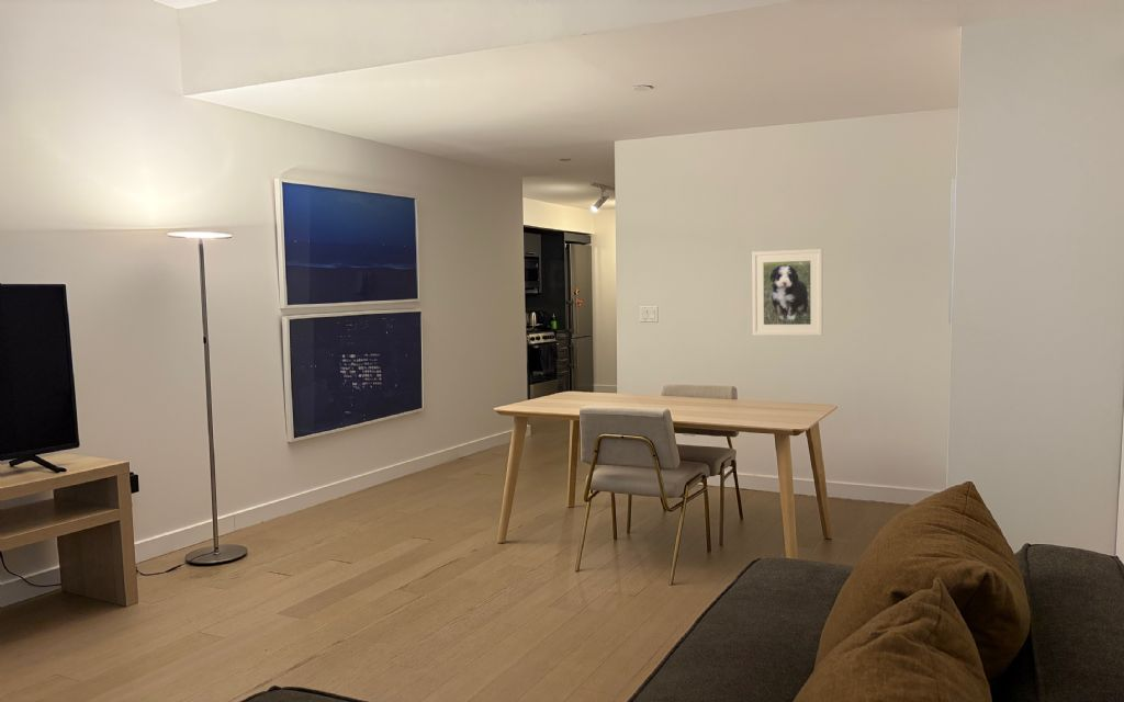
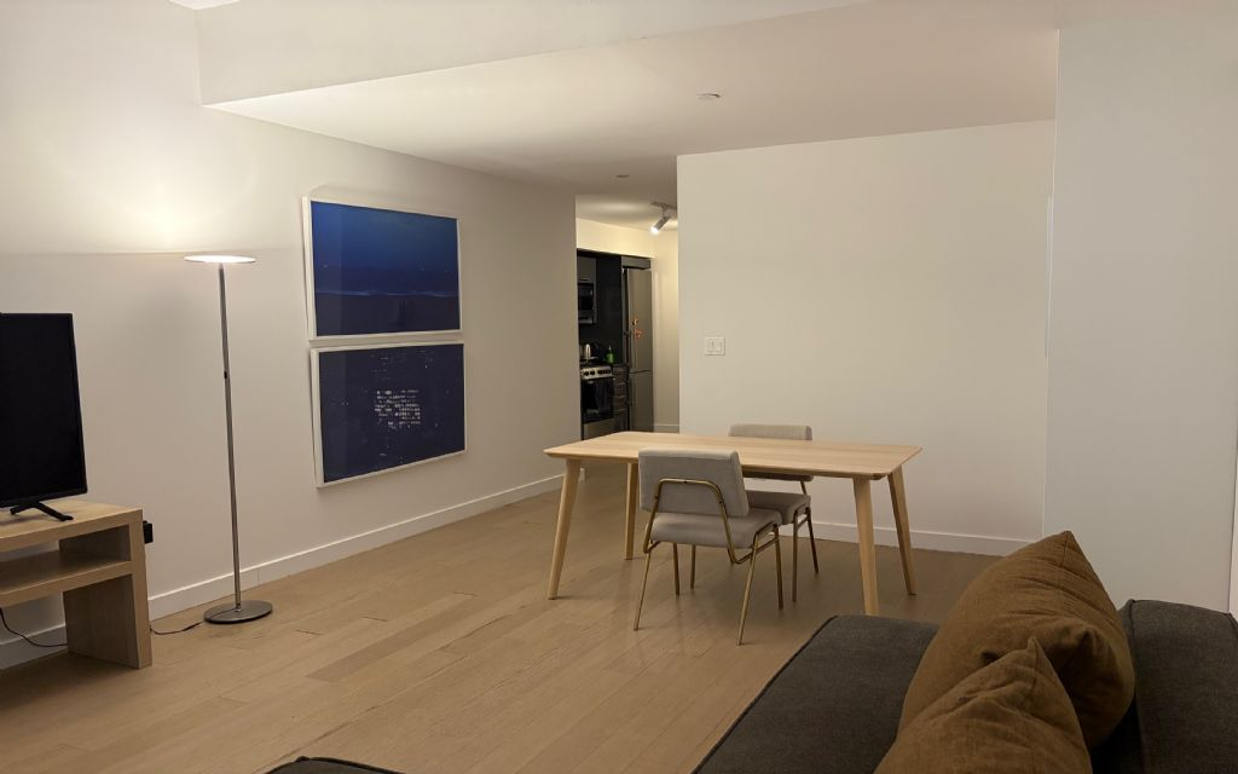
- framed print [751,248,823,337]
